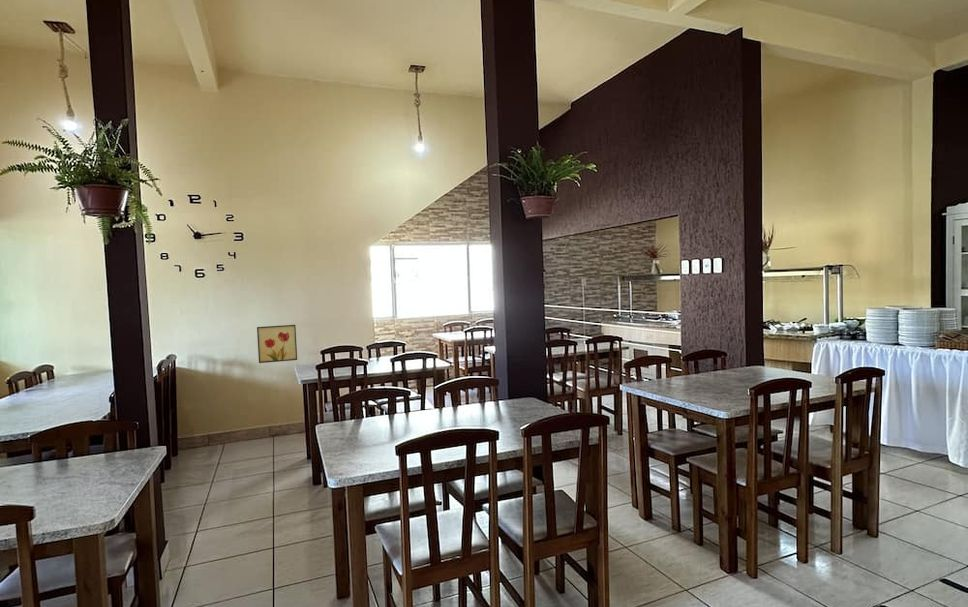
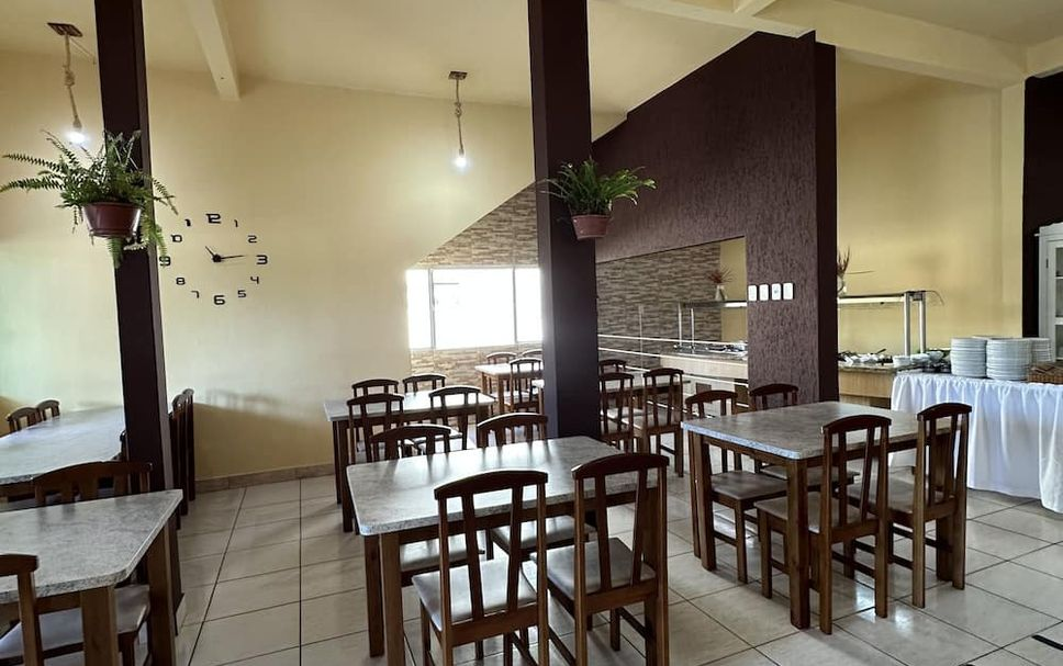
- wall art [256,324,298,364]
